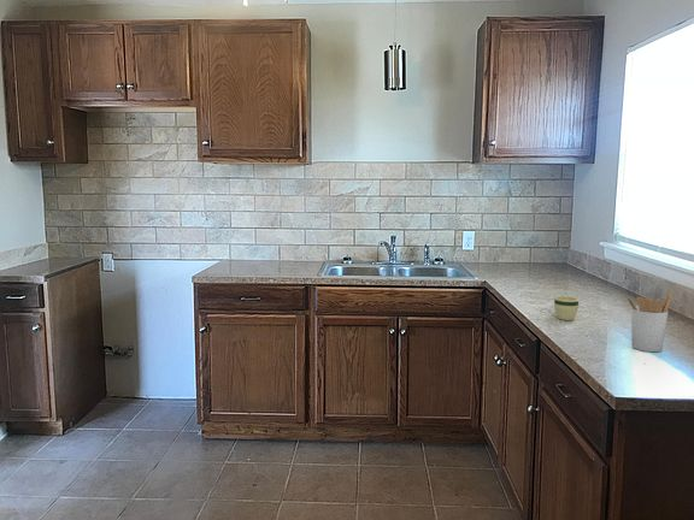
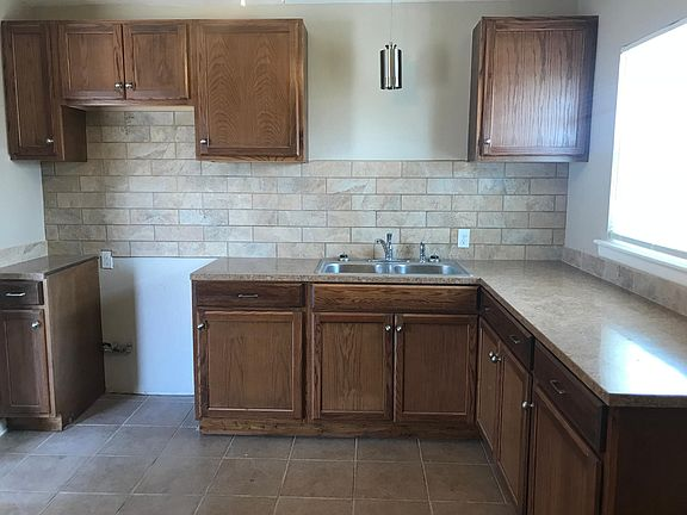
- mug [553,295,580,321]
- utensil holder [625,291,675,353]
